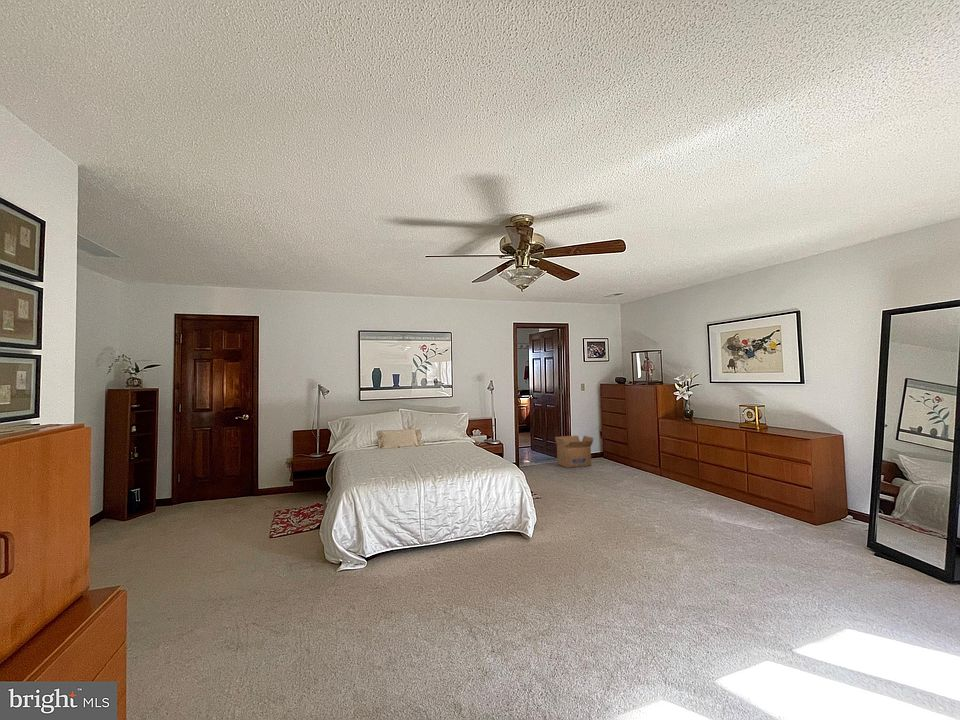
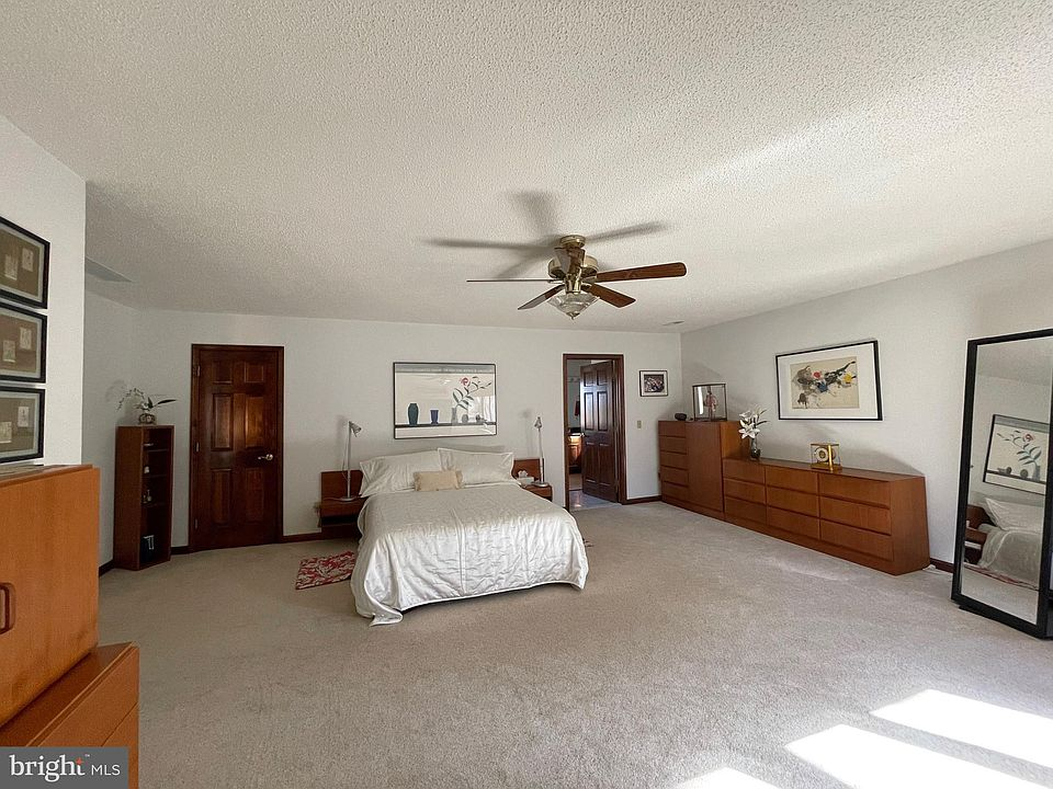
- cardboard box [554,435,595,469]
